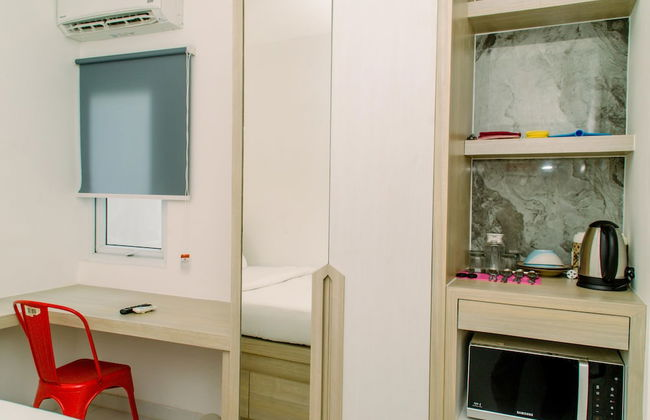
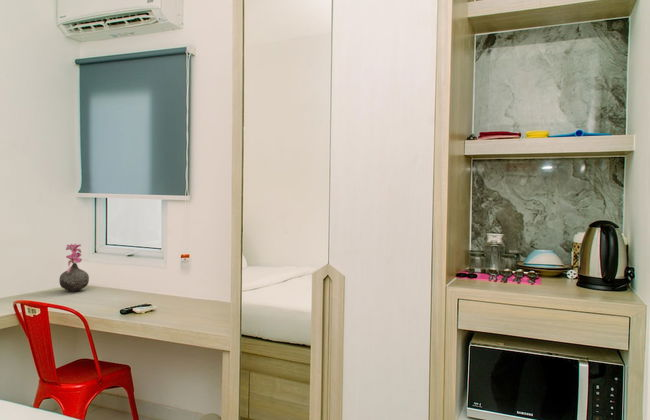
+ vase [58,243,90,293]
